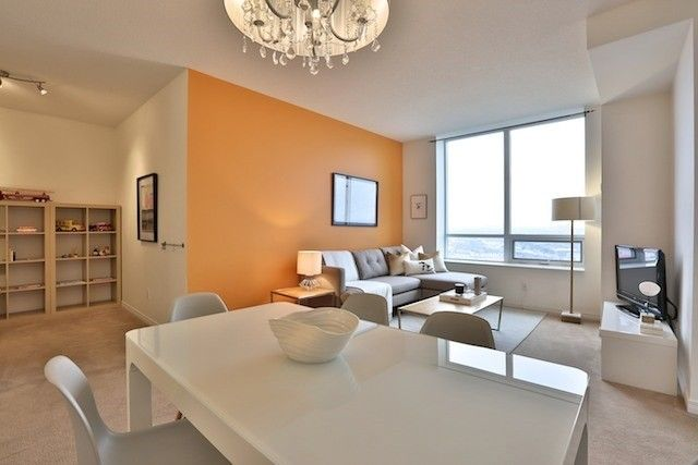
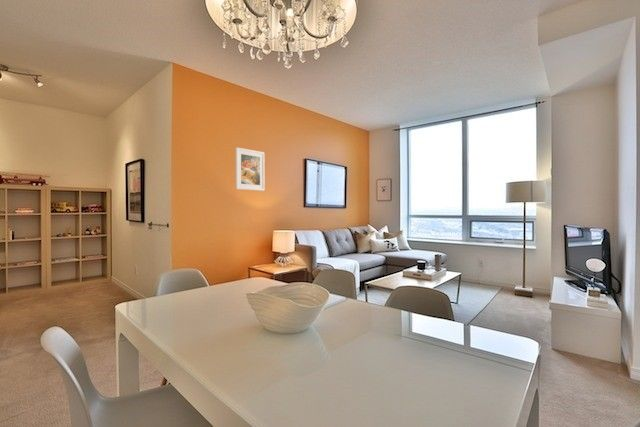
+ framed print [235,146,266,192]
